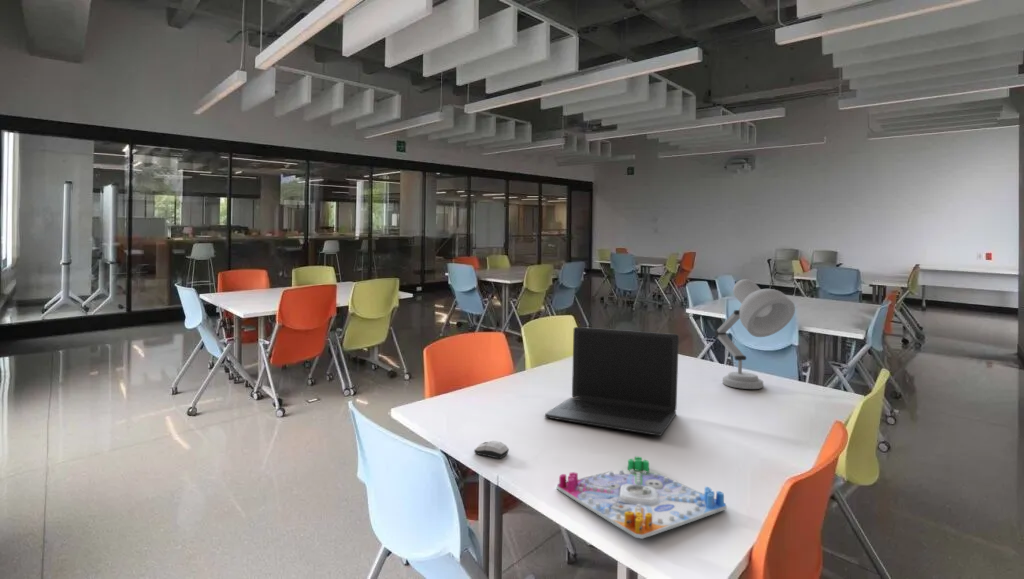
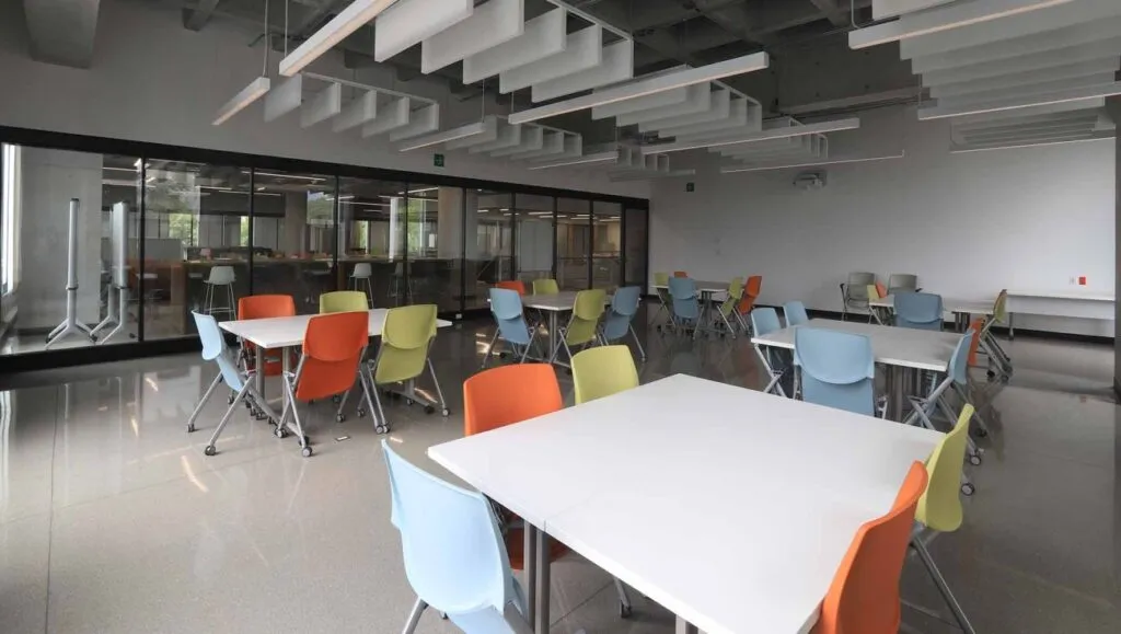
- laptop [544,326,680,437]
- board game [556,456,728,540]
- computer mouse [473,440,510,460]
- desk lamp [714,278,796,390]
